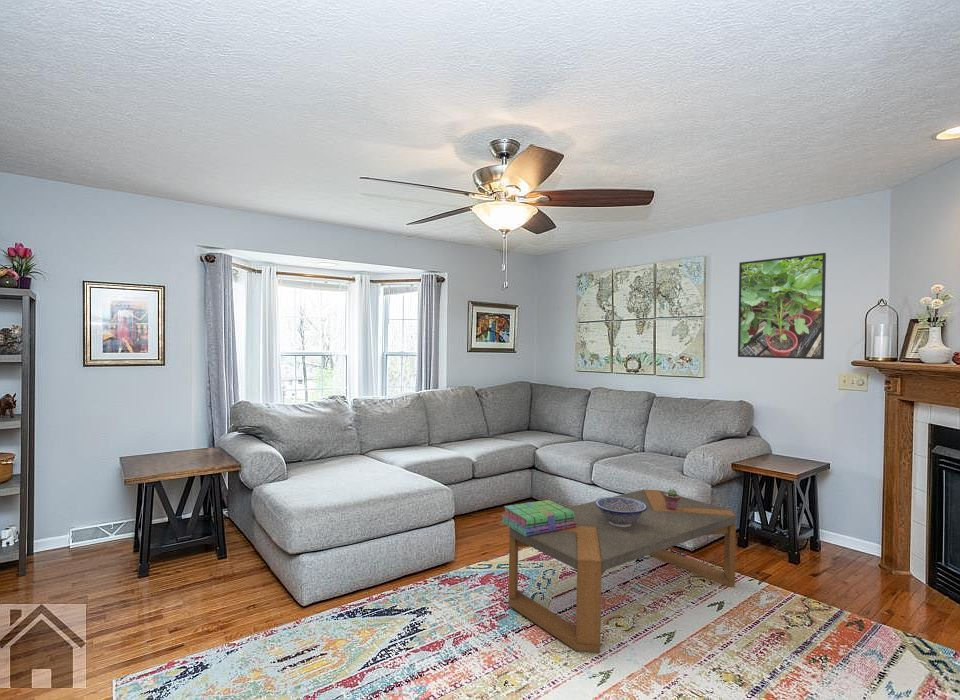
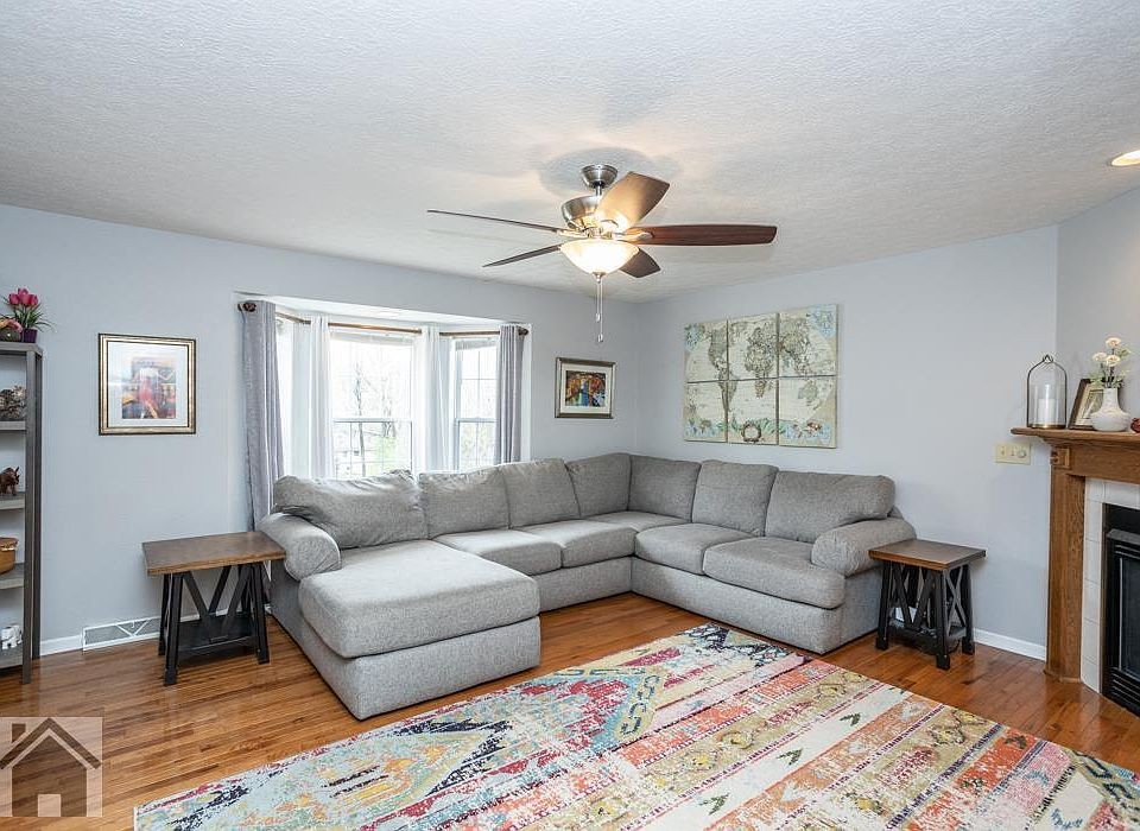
- decorative bowl [595,496,647,527]
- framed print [737,252,827,360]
- potted succulent [664,488,680,510]
- coffee table [508,489,737,654]
- stack of books [500,499,577,536]
